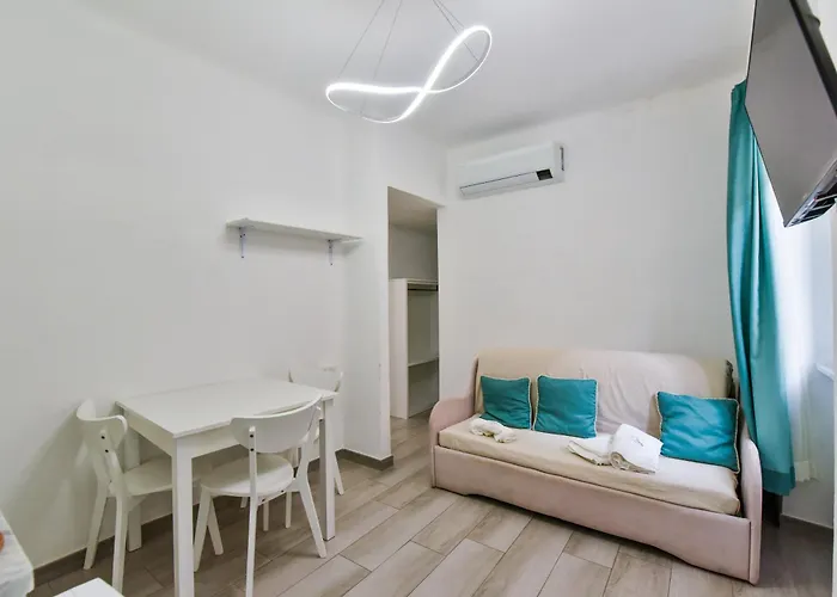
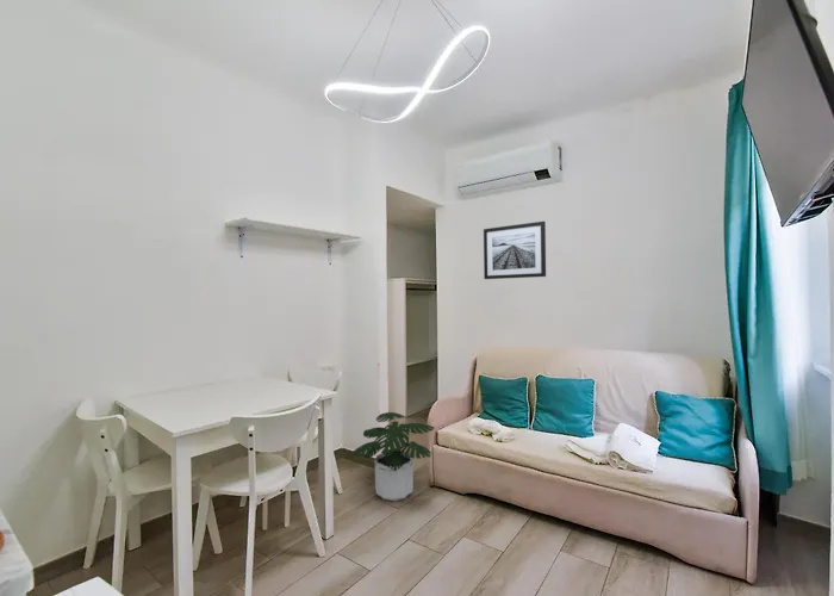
+ wall art [483,221,547,280]
+ potted plant [350,411,436,502]
